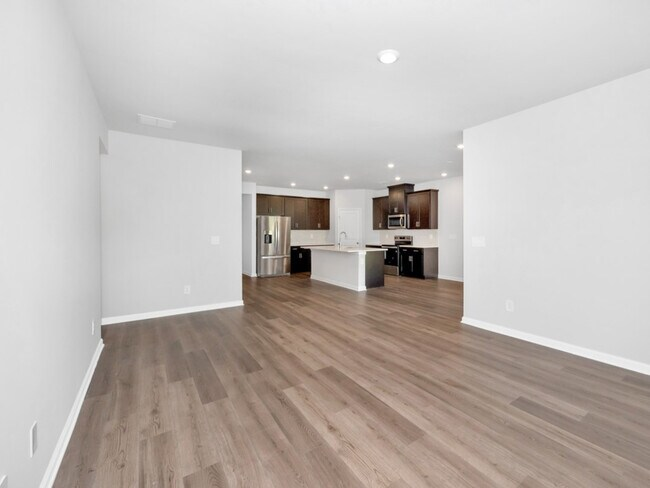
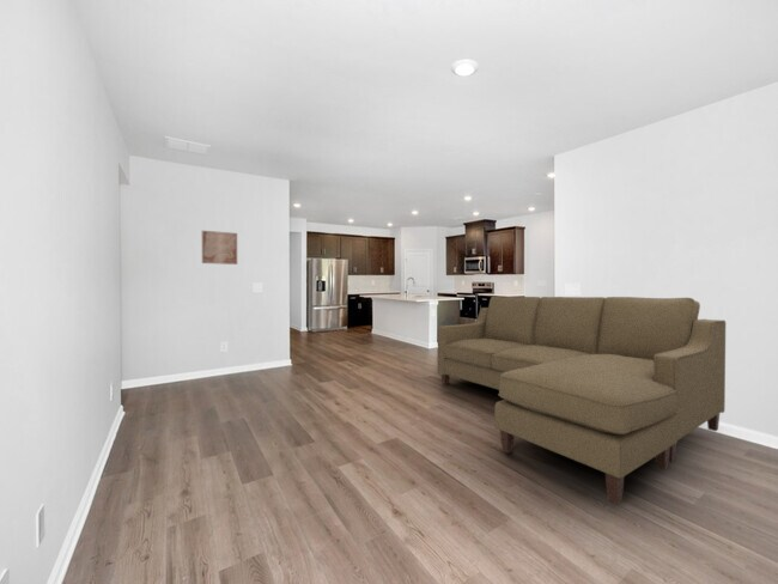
+ sofa [437,296,727,505]
+ wall art [201,230,238,266]
